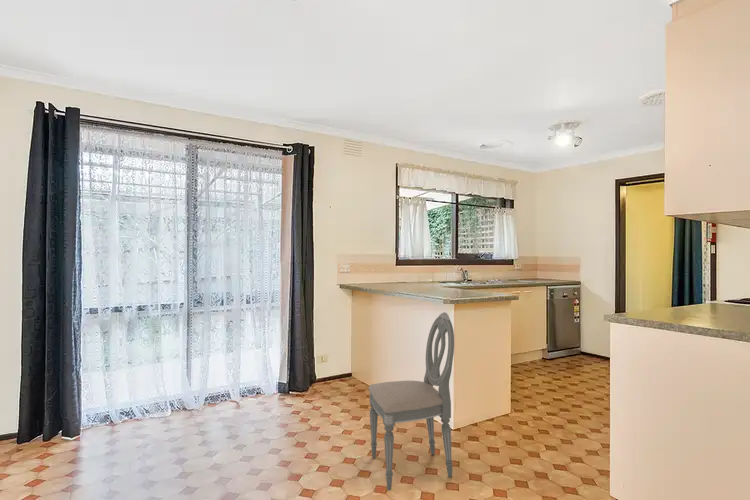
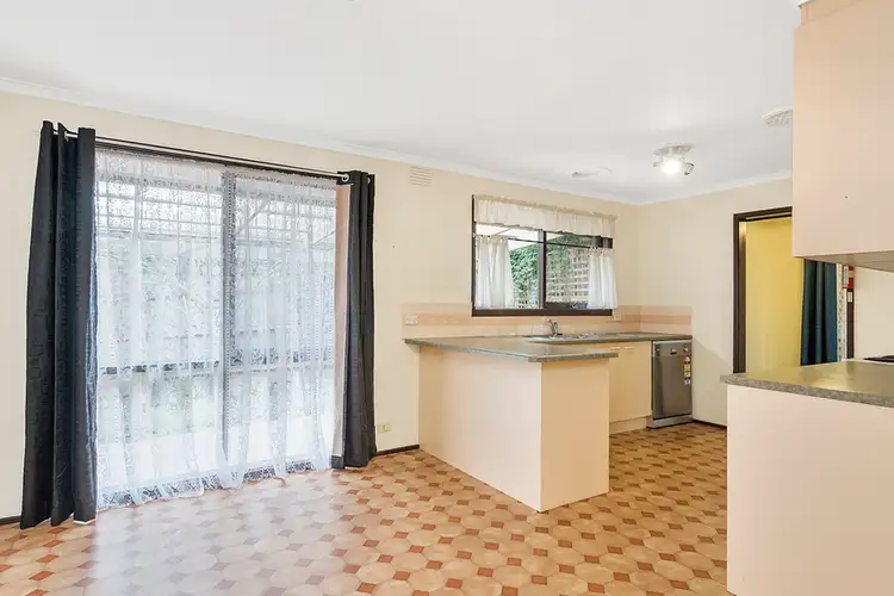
- dining chair [368,311,455,491]
